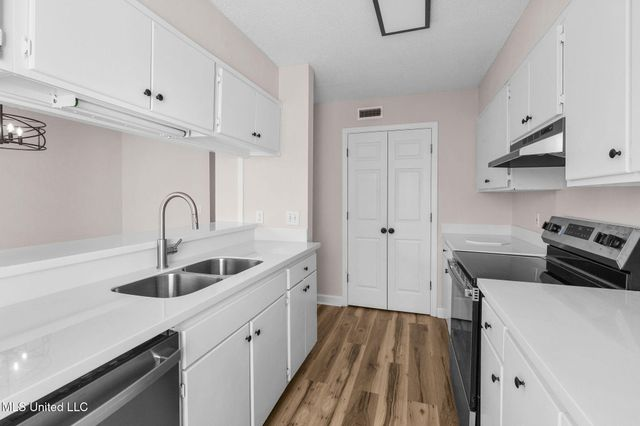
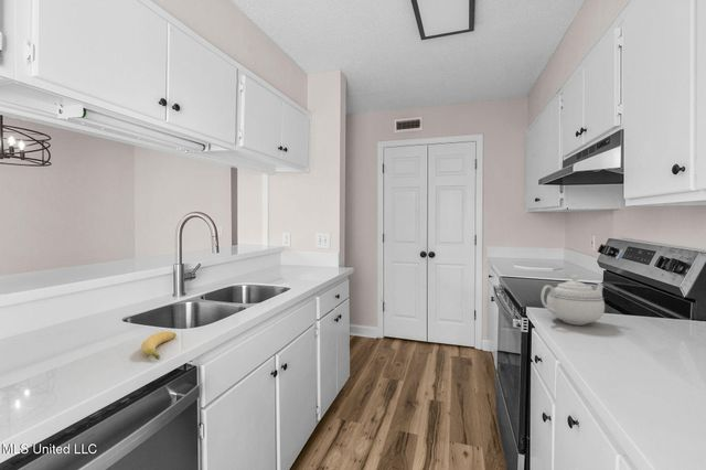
+ teapot [539,274,606,325]
+ banana [140,330,176,361]
